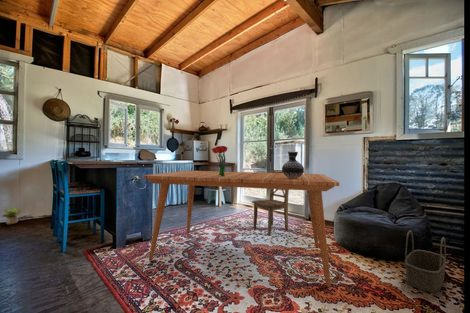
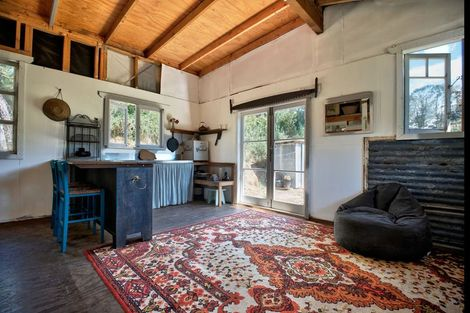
- dining chair [251,170,290,236]
- dining table [142,170,340,288]
- bouquet [210,145,229,176]
- basket [404,229,447,294]
- ceramic jug [281,150,305,179]
- potted plant [0,207,22,226]
